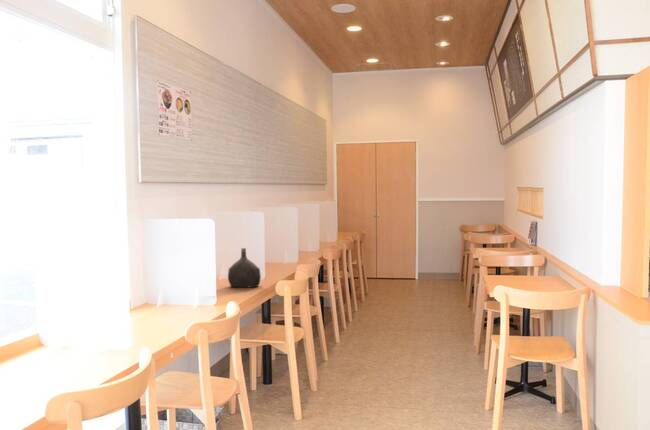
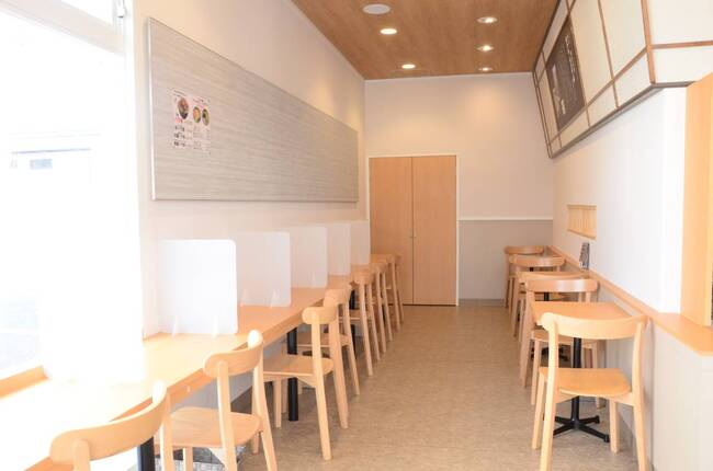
- water jug [227,247,262,288]
